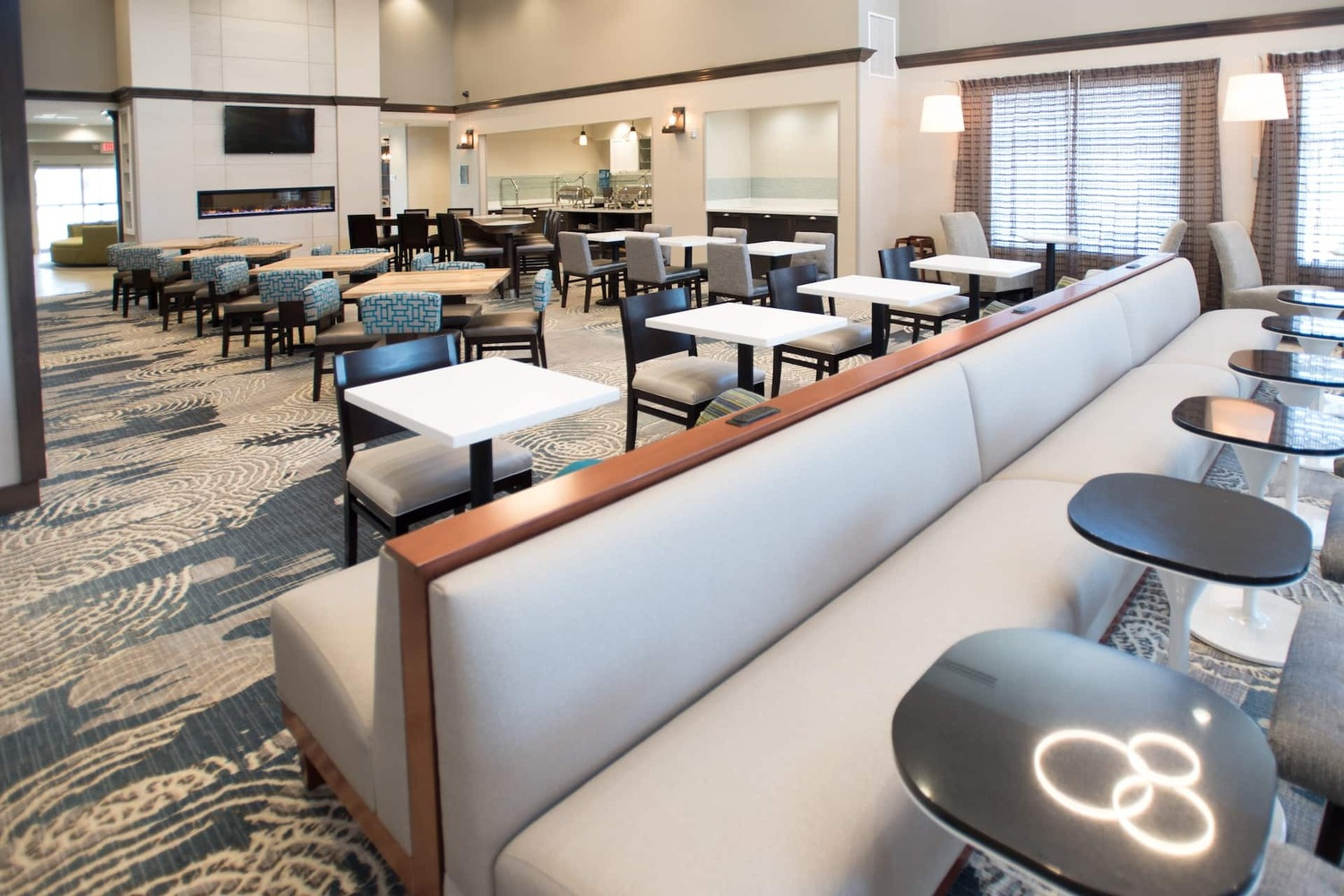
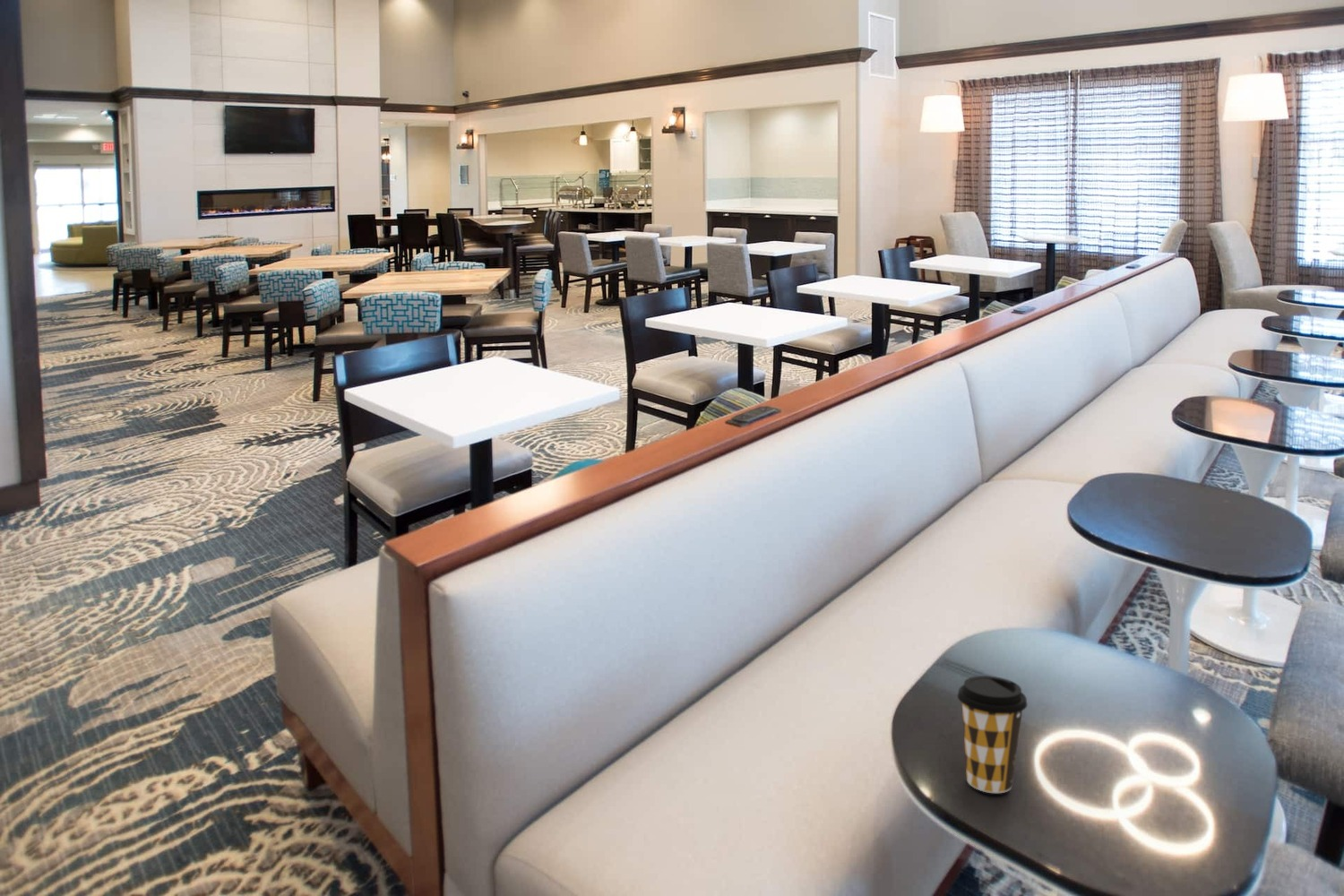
+ coffee cup [957,675,1029,794]
